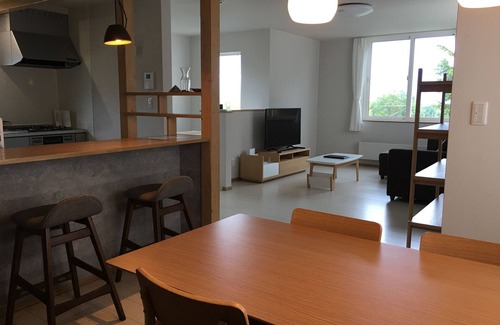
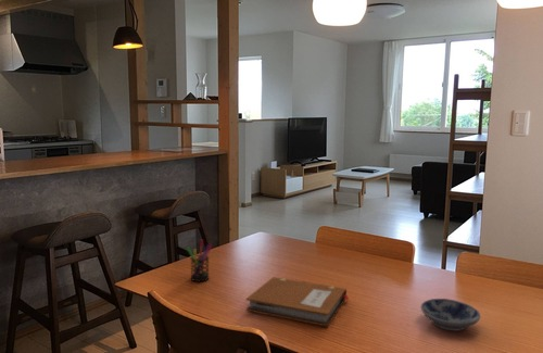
+ bowl [419,298,481,332]
+ pen holder [185,239,213,282]
+ notebook [244,276,350,328]
